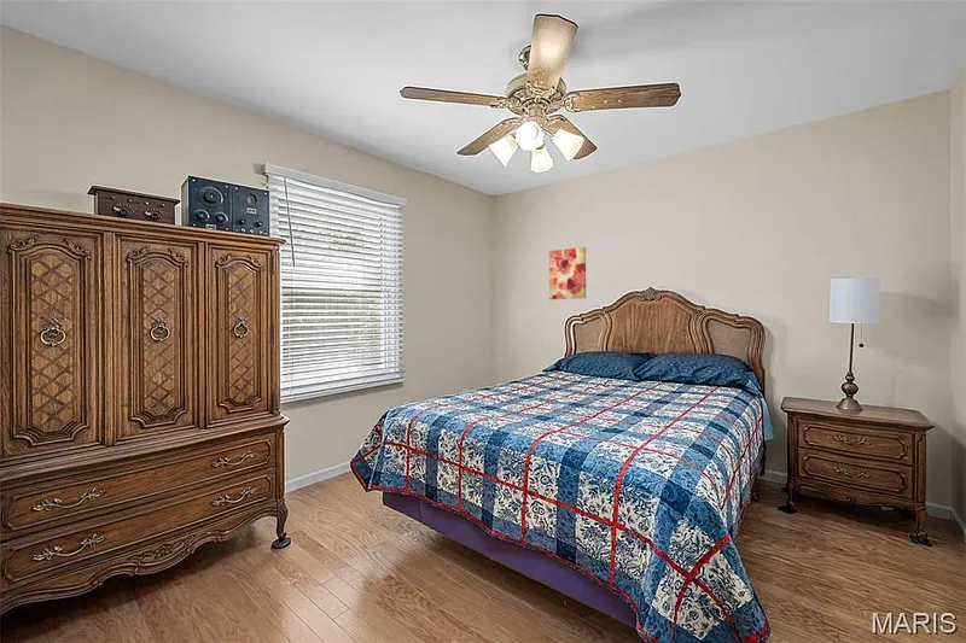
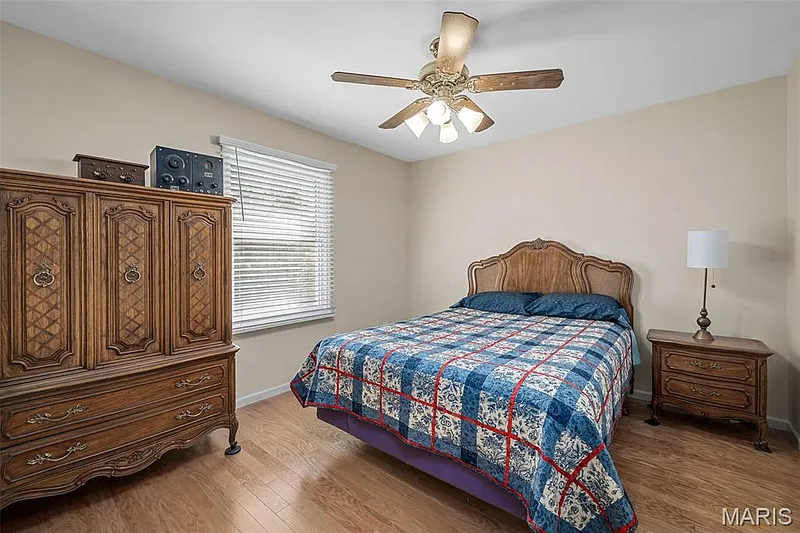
- wall art [548,246,587,300]
